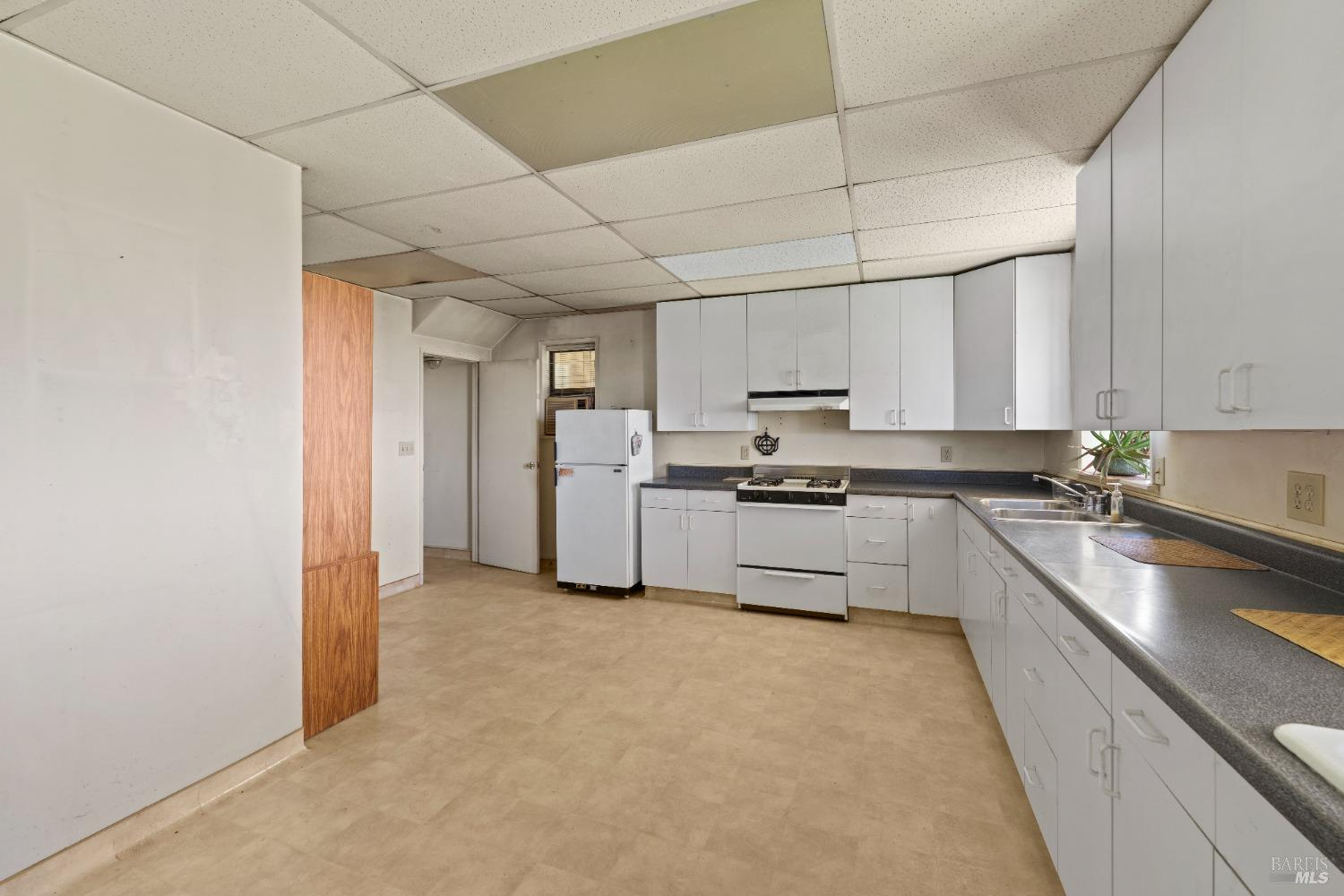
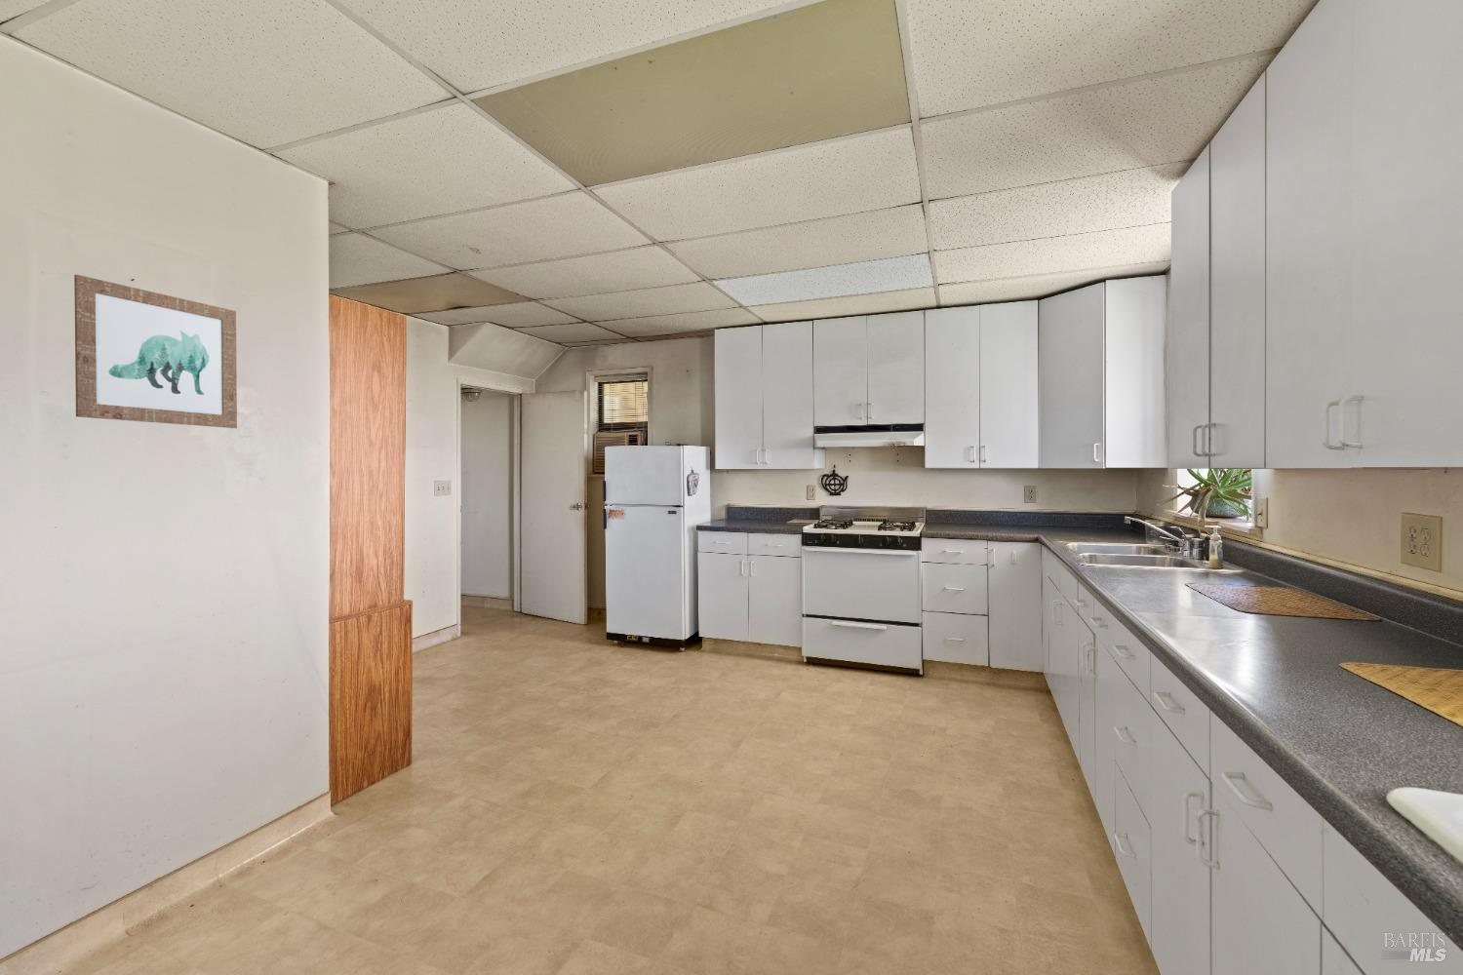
+ wall art [73,274,238,429]
